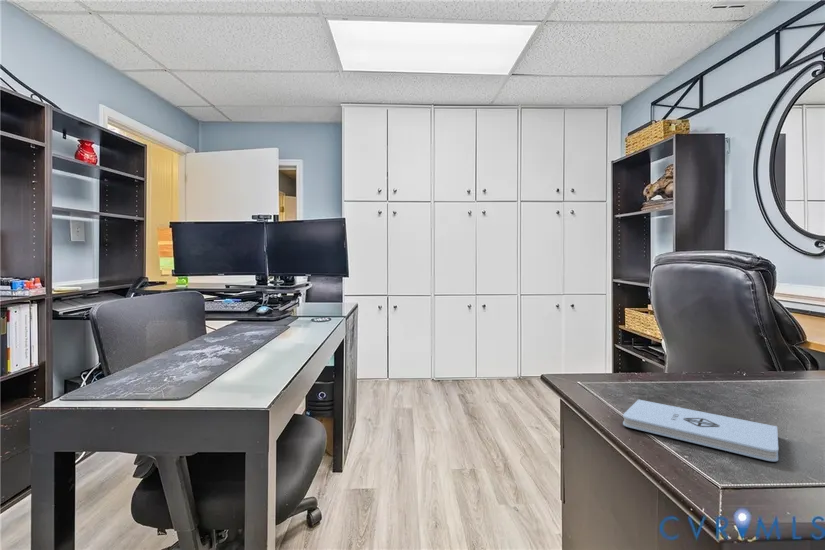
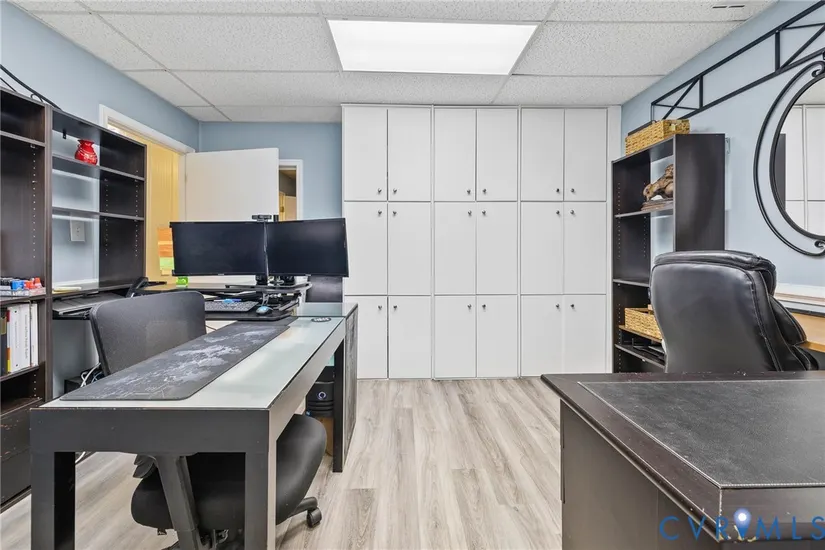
- notepad [622,398,779,462]
